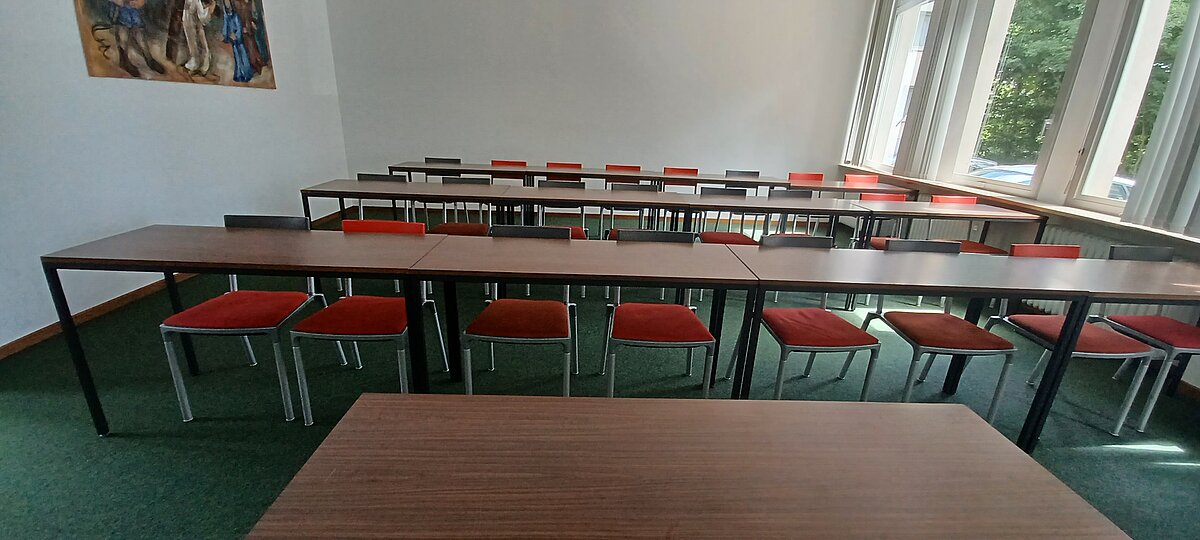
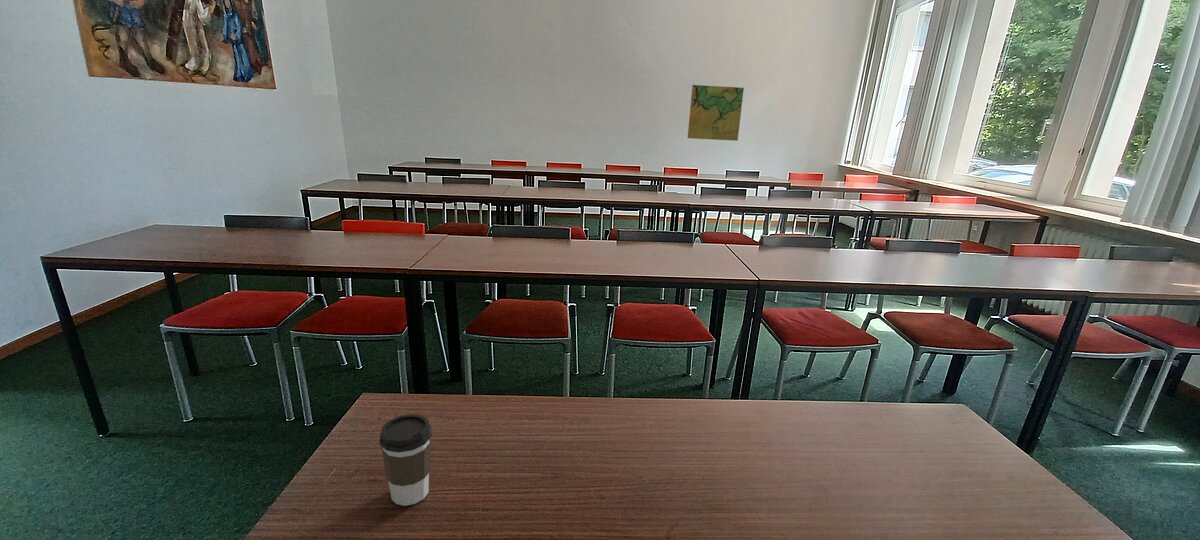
+ map [687,84,745,142]
+ coffee cup [379,413,433,507]
